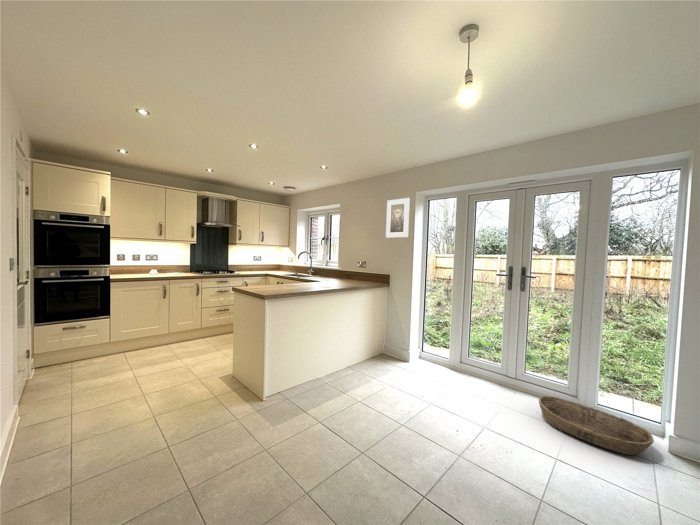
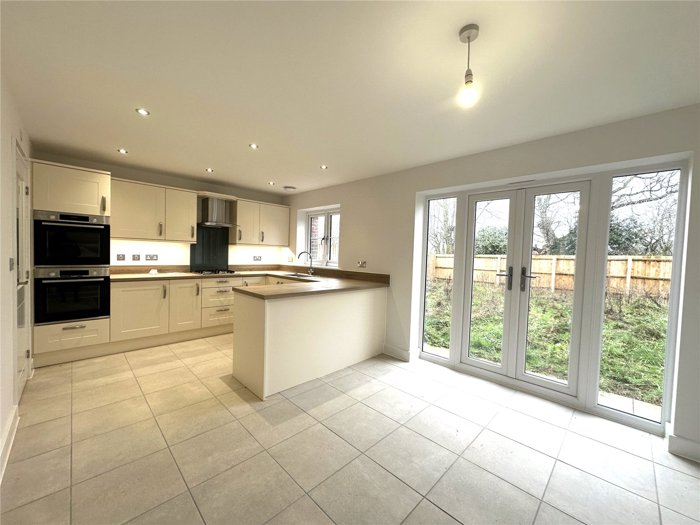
- basket [538,395,655,456]
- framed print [385,197,411,238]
